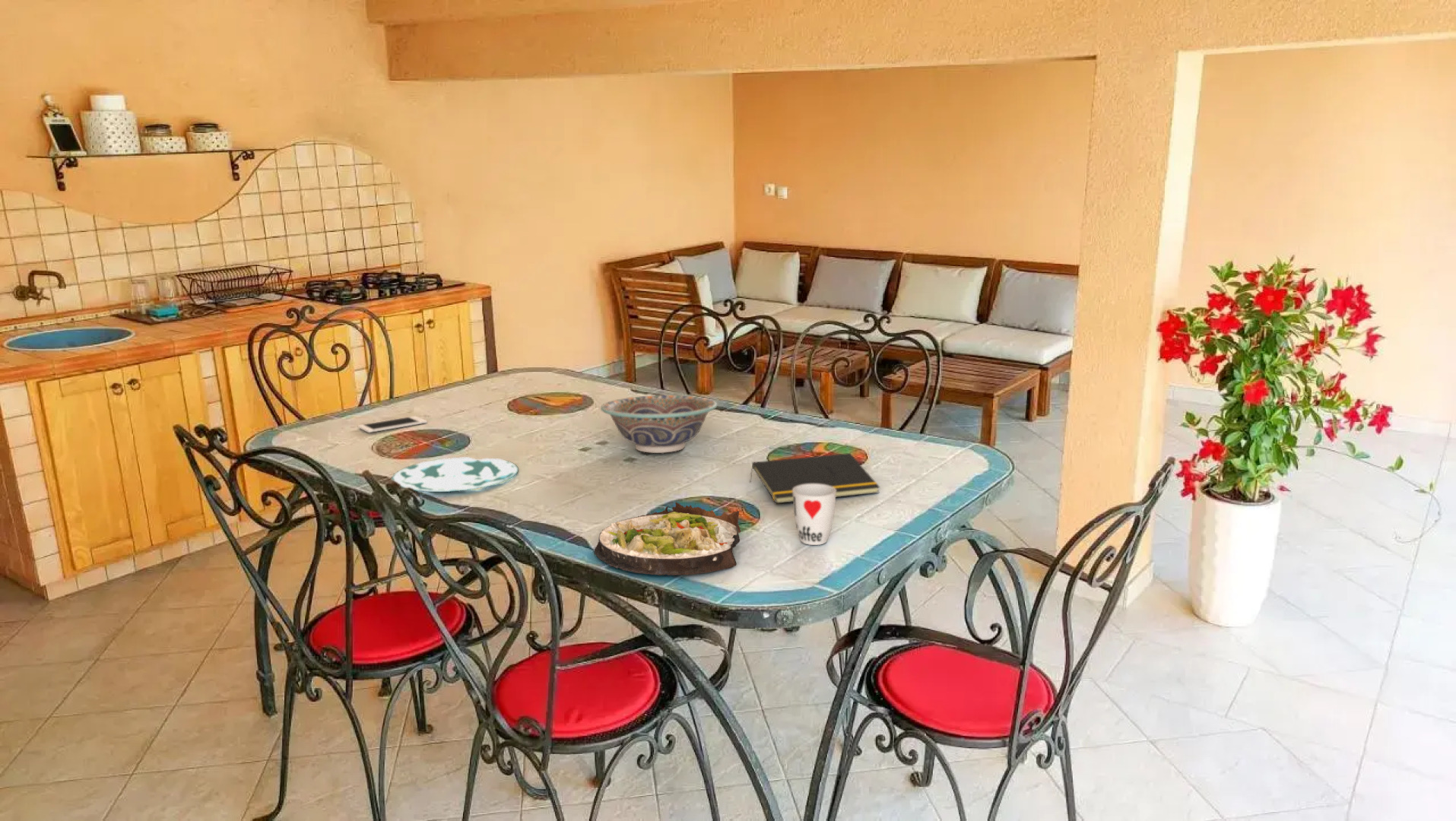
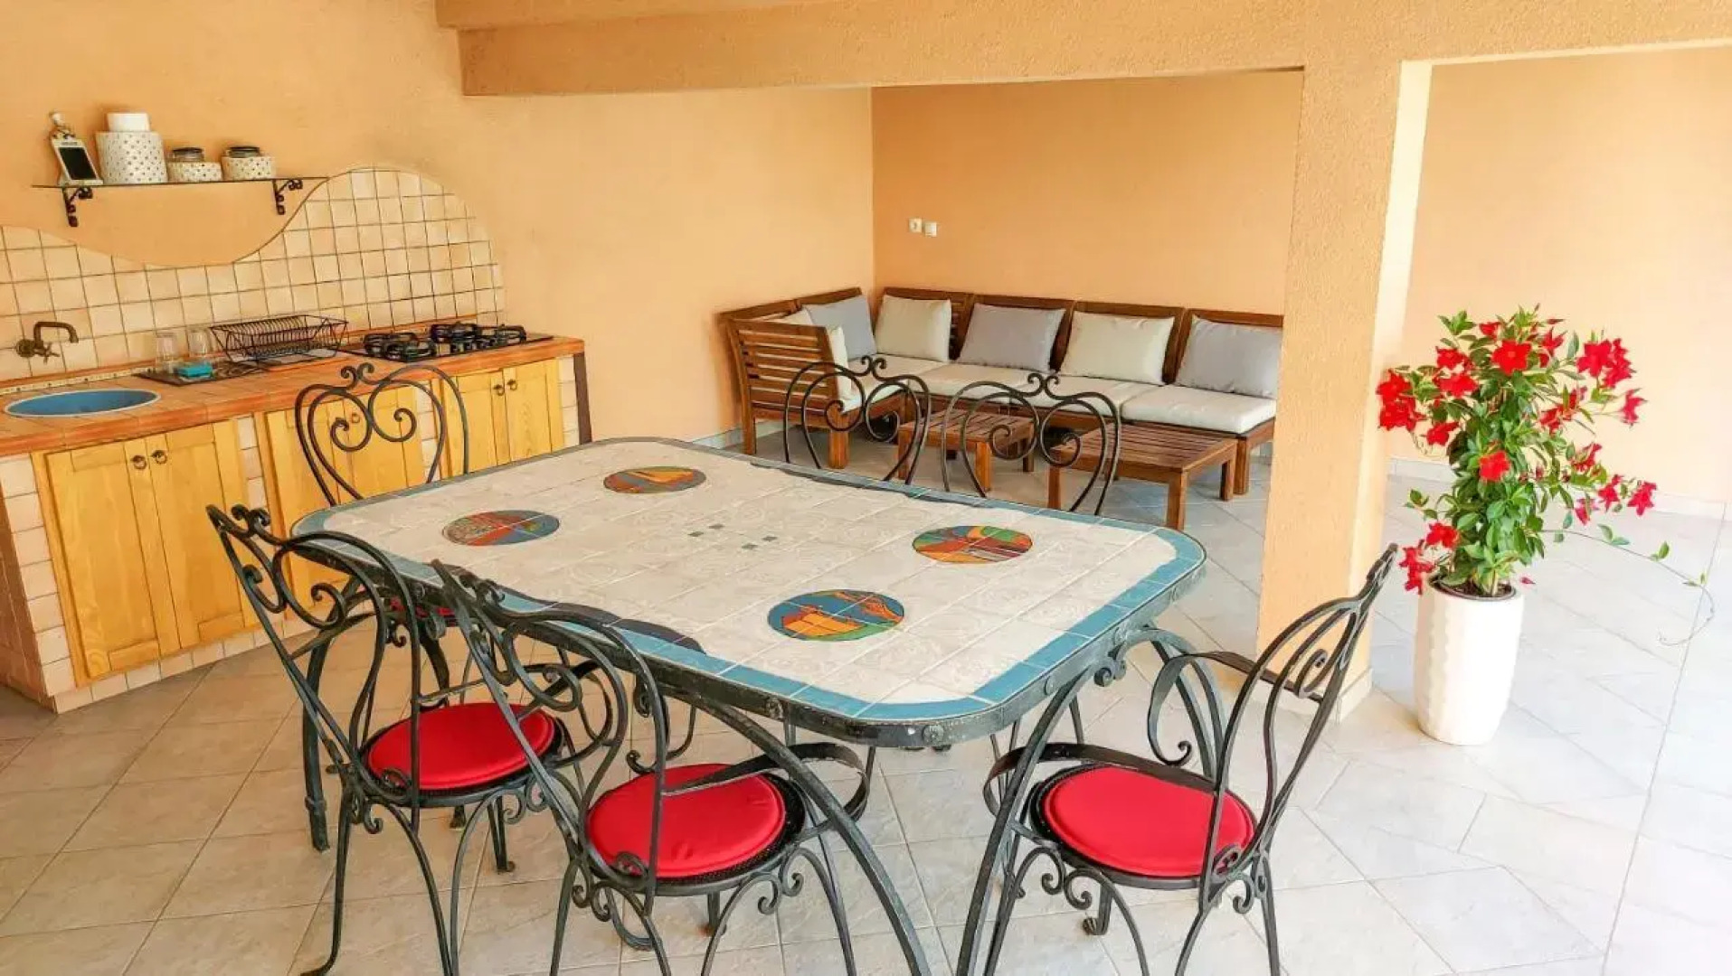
- decorative bowl [600,395,718,454]
- cell phone [357,415,428,433]
- salad plate [593,501,741,576]
- plate [391,456,519,493]
- notepad [749,452,880,504]
- cup [792,483,836,546]
